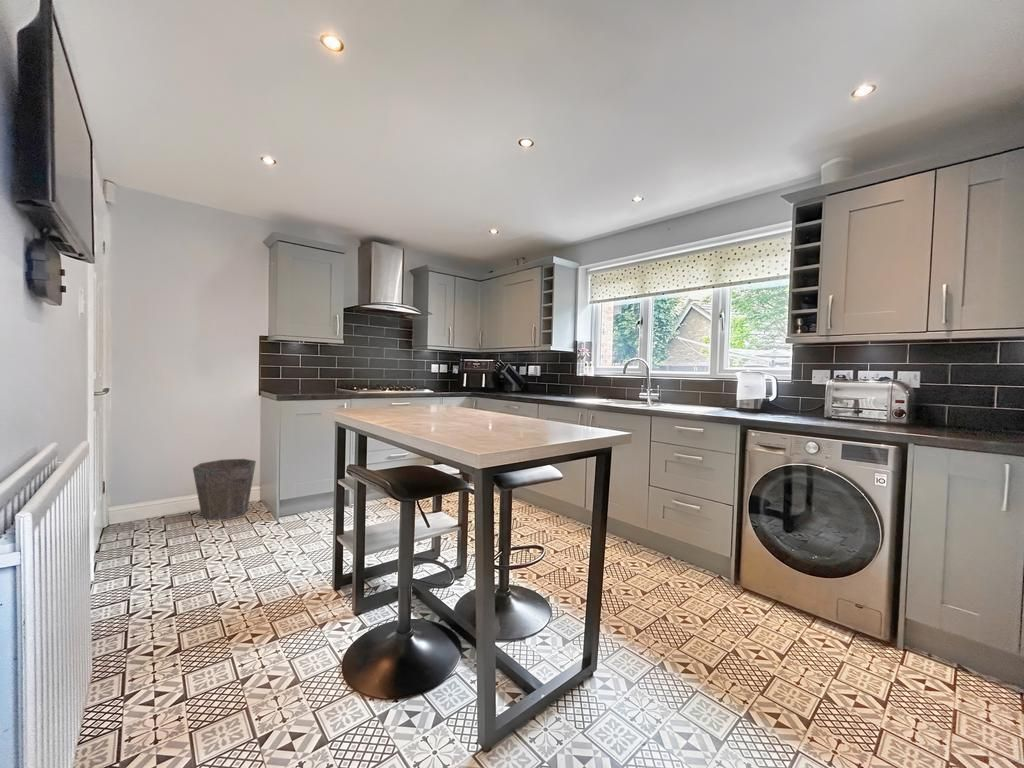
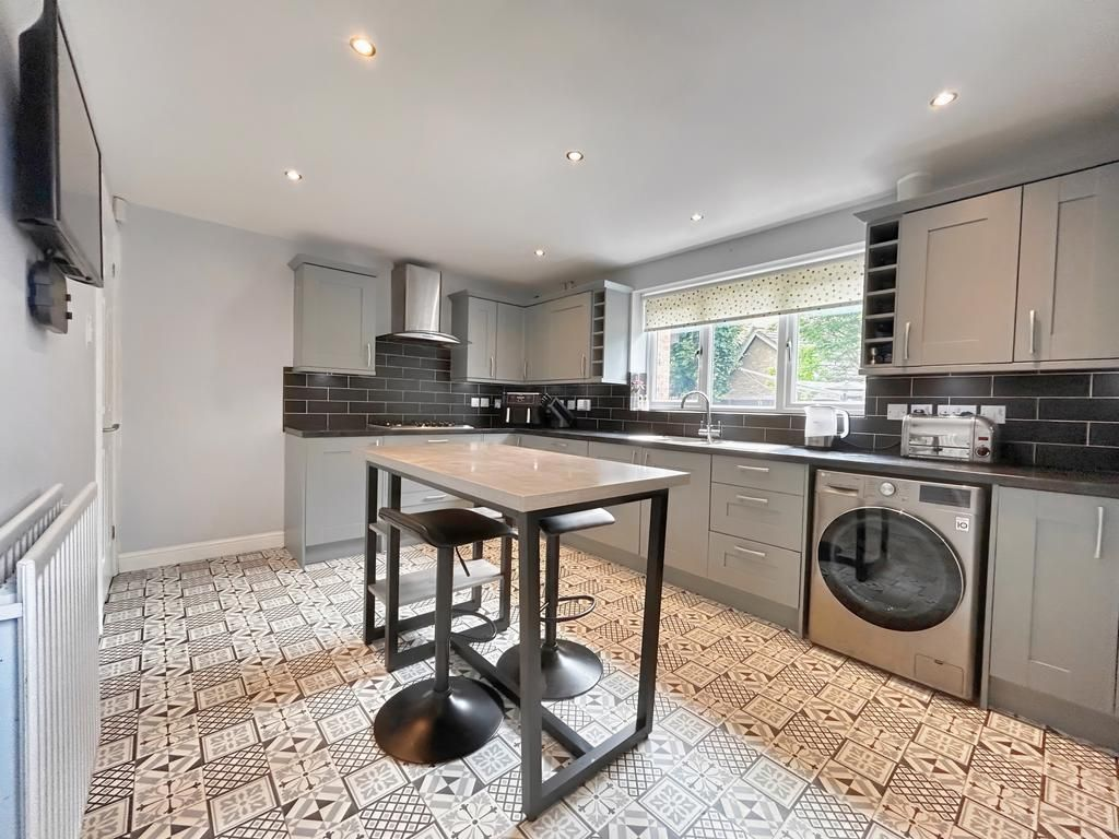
- waste bin [192,458,257,521]
